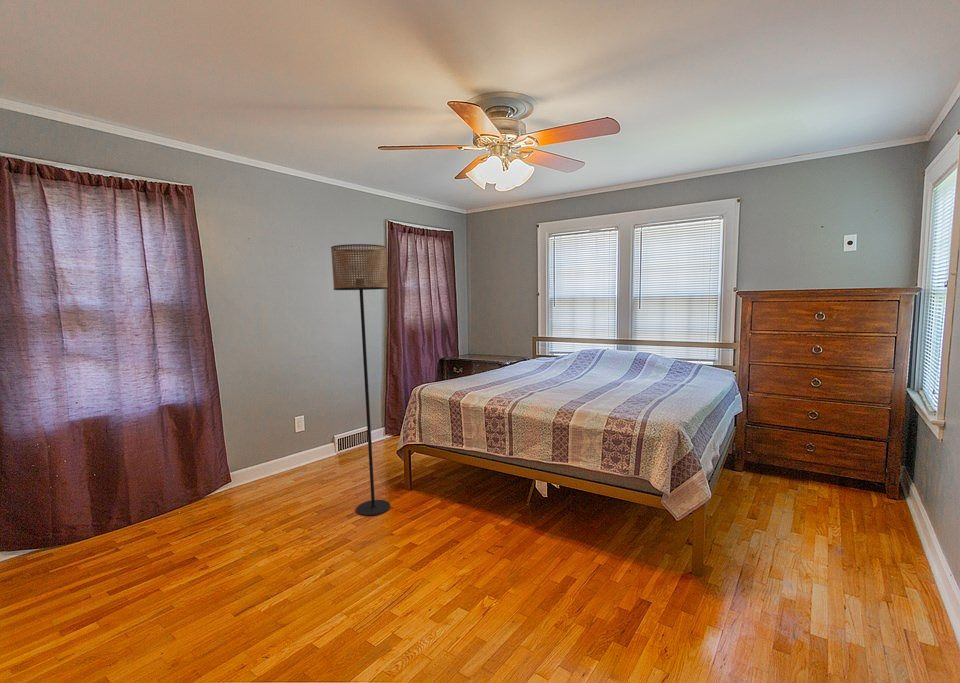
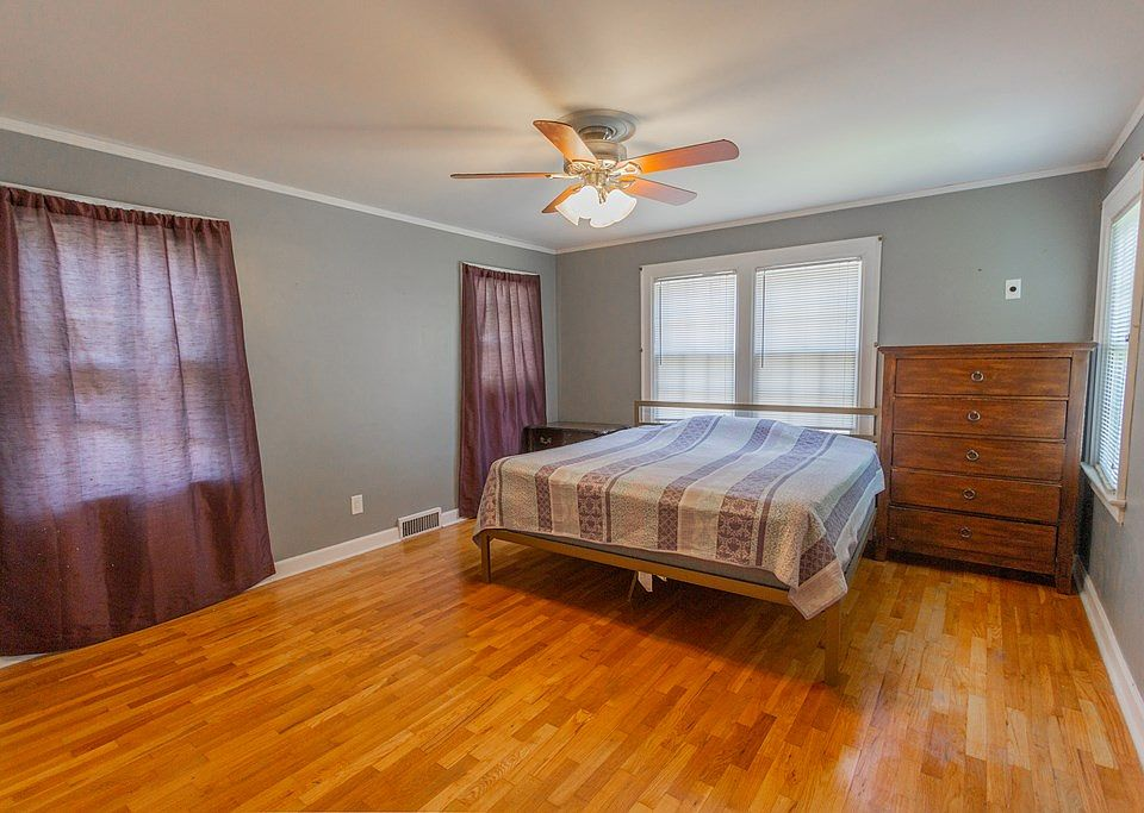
- floor lamp [330,243,391,517]
